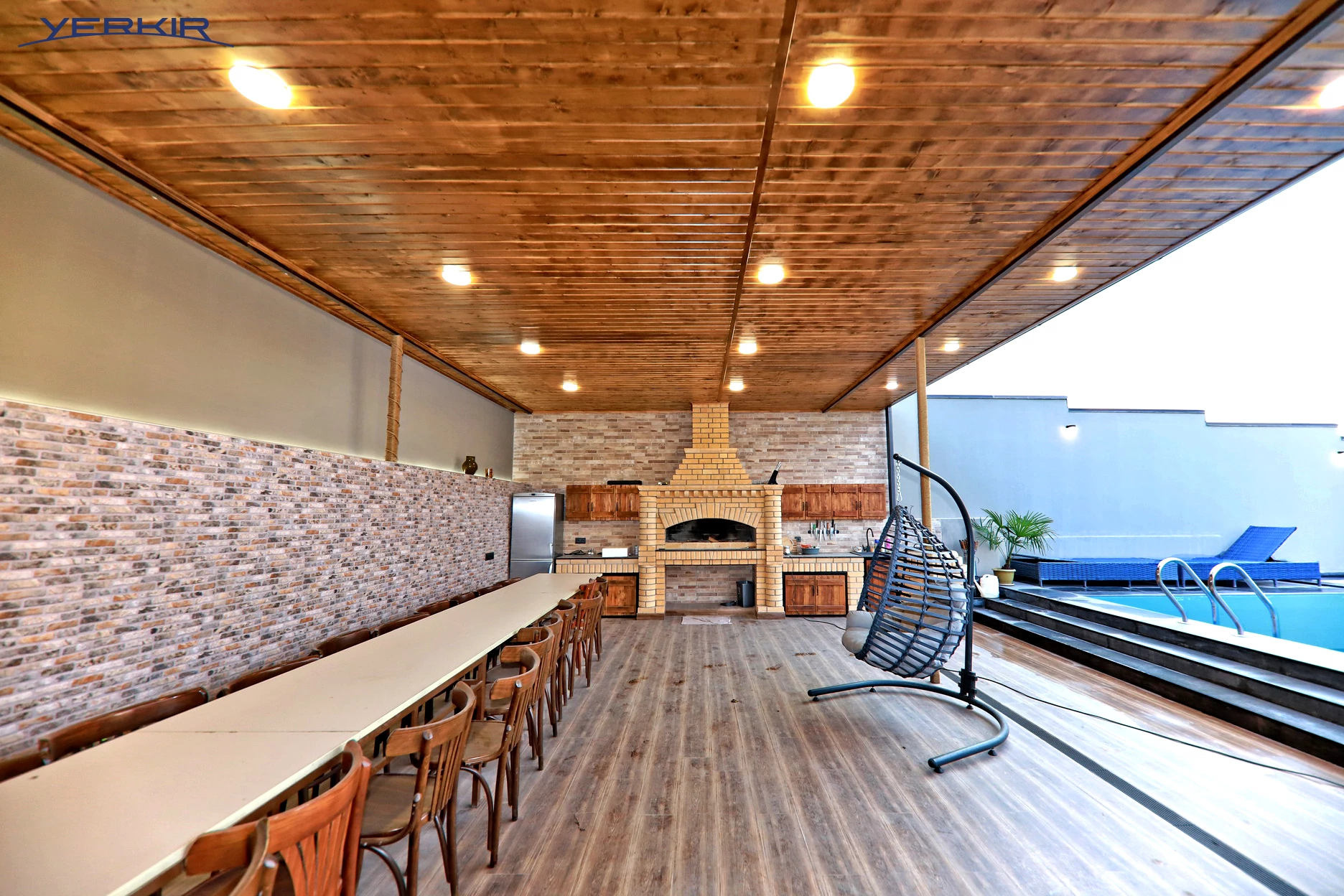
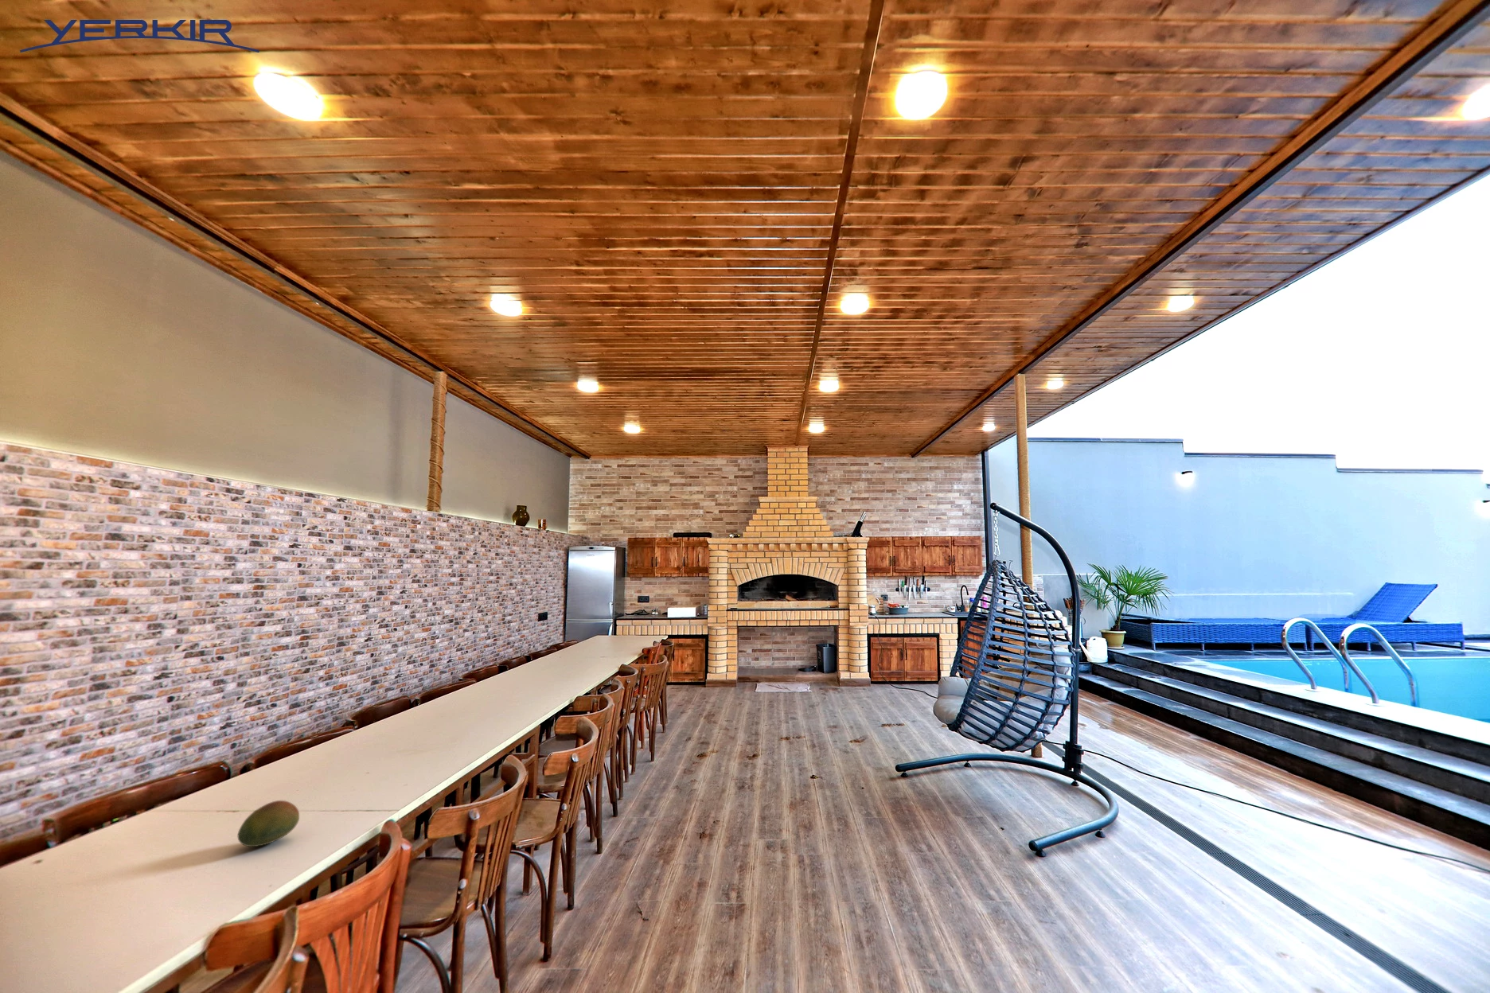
+ fruit [237,800,300,848]
